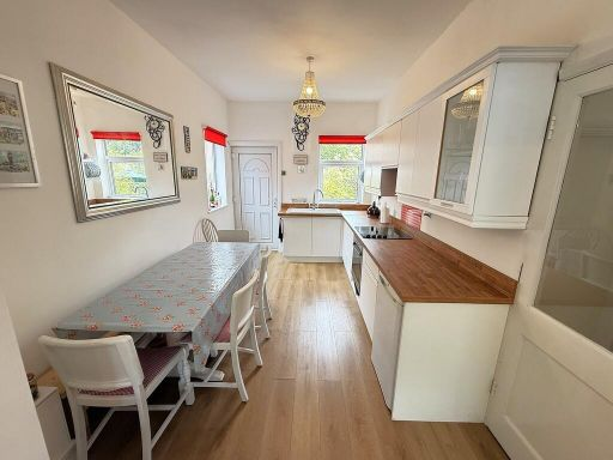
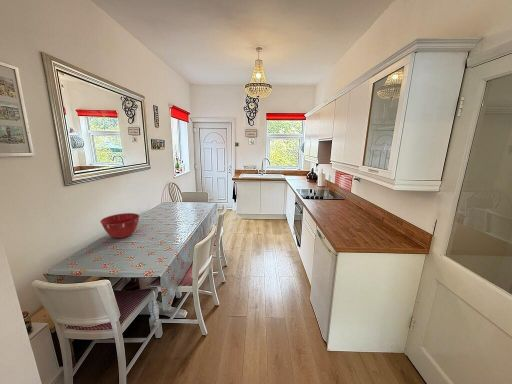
+ mixing bowl [99,212,140,239]
